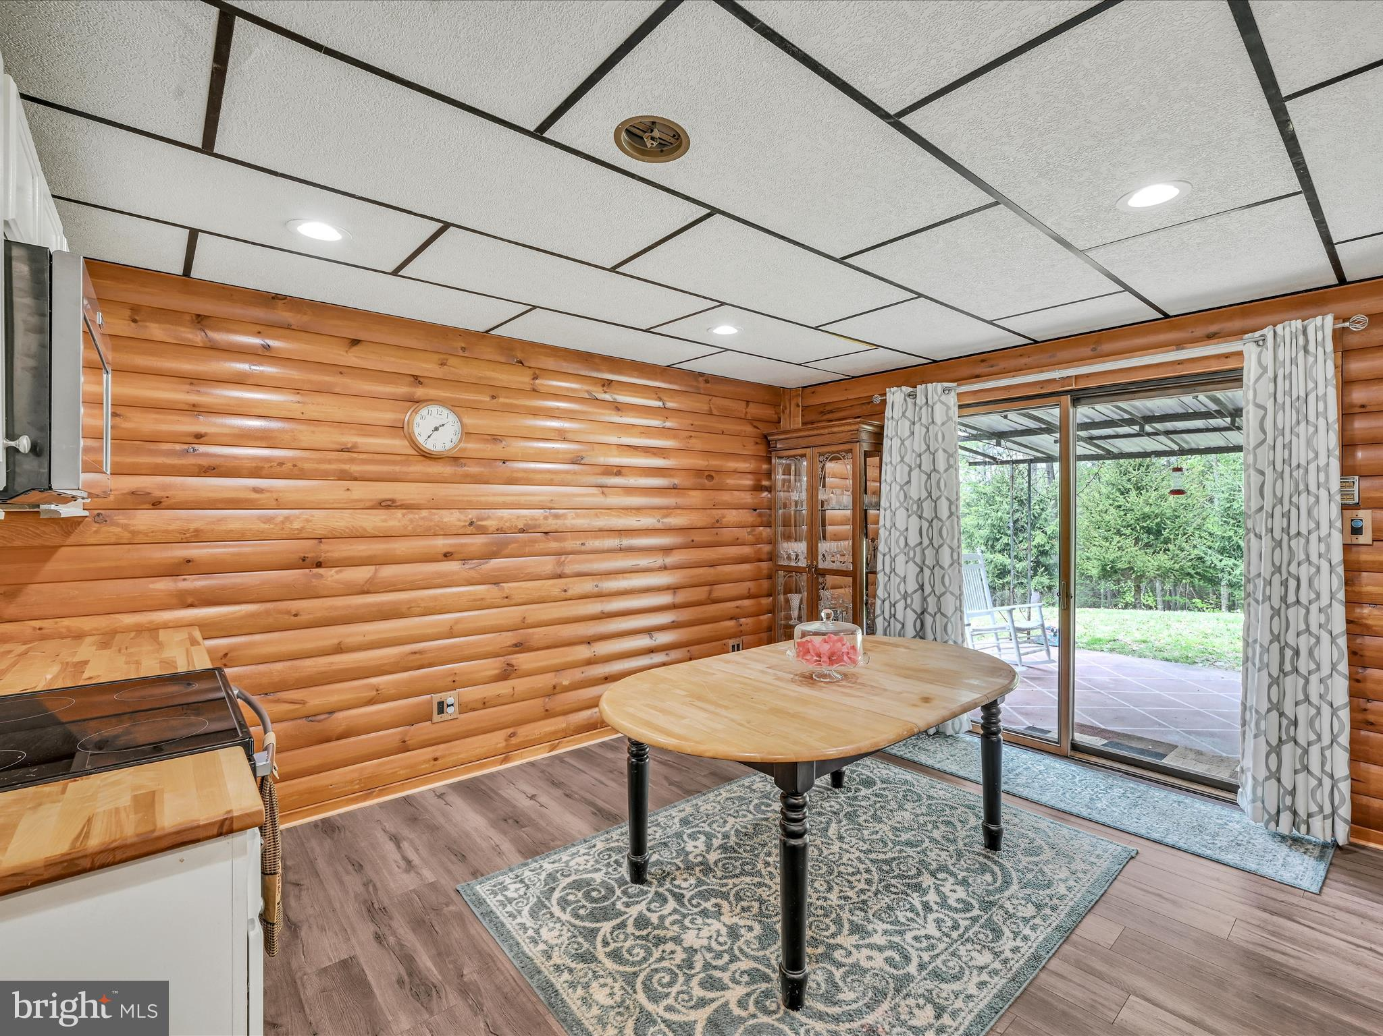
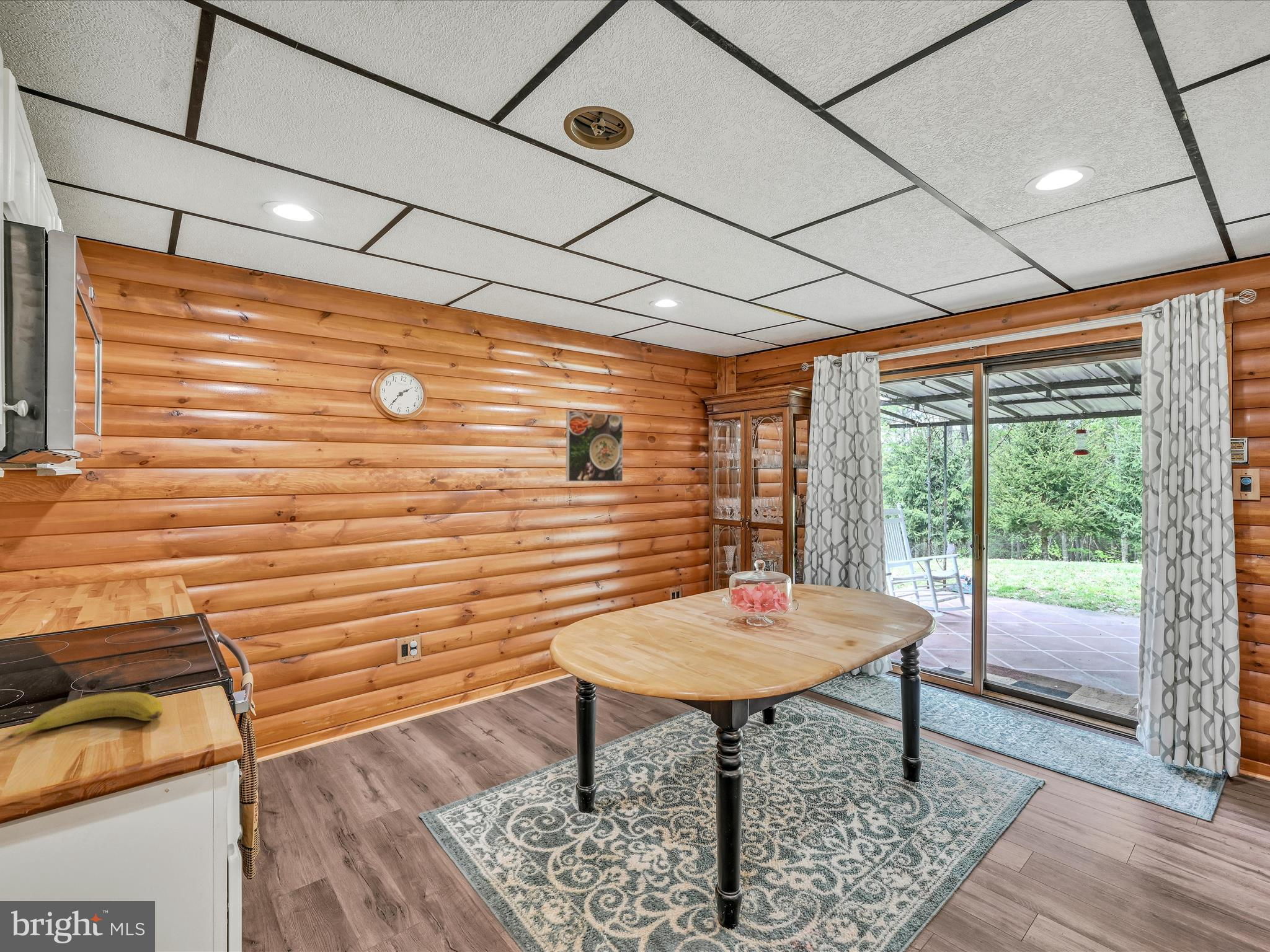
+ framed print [566,410,624,482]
+ fruit [0,691,164,743]
